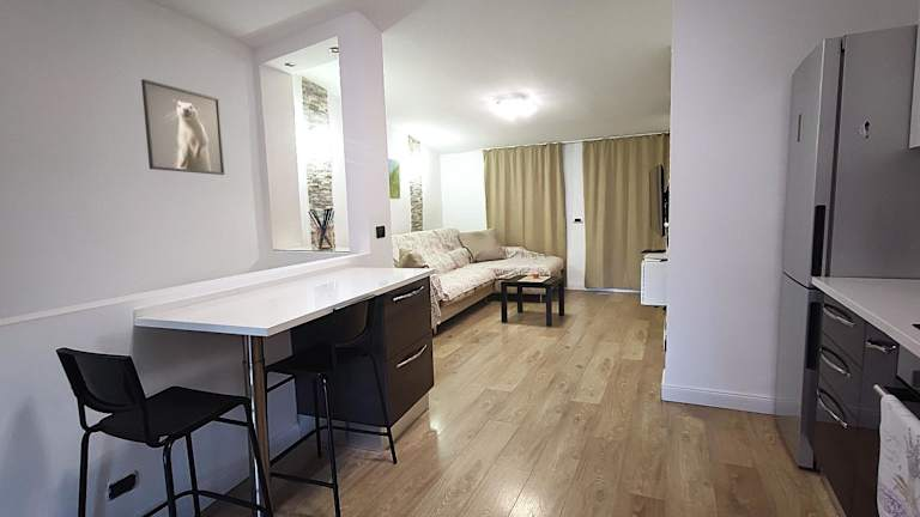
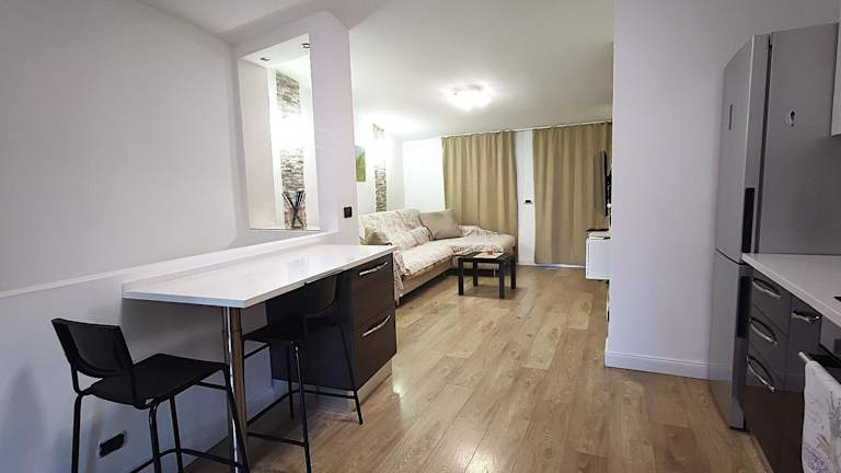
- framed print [140,78,225,176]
